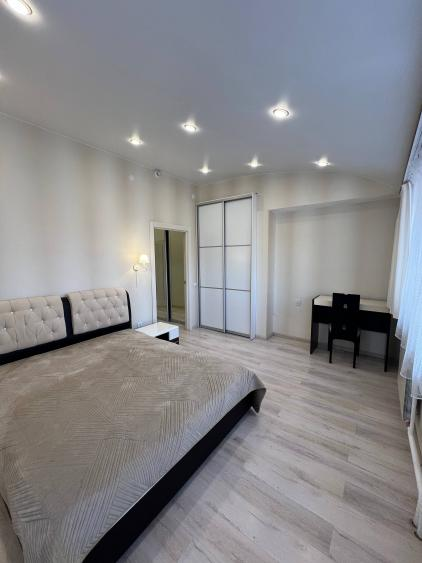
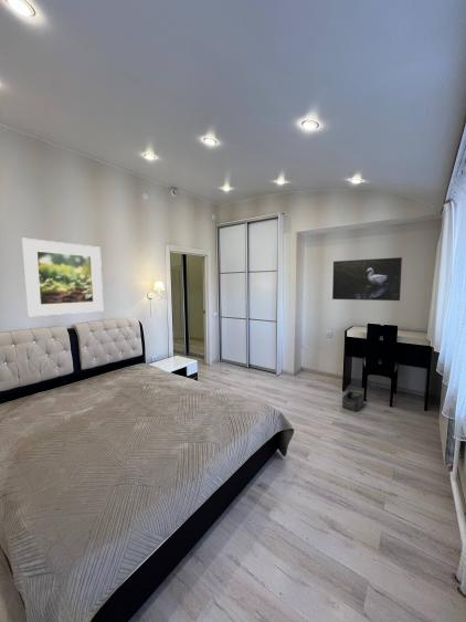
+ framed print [331,256,403,302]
+ storage bin [341,390,364,412]
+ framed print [21,236,104,318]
